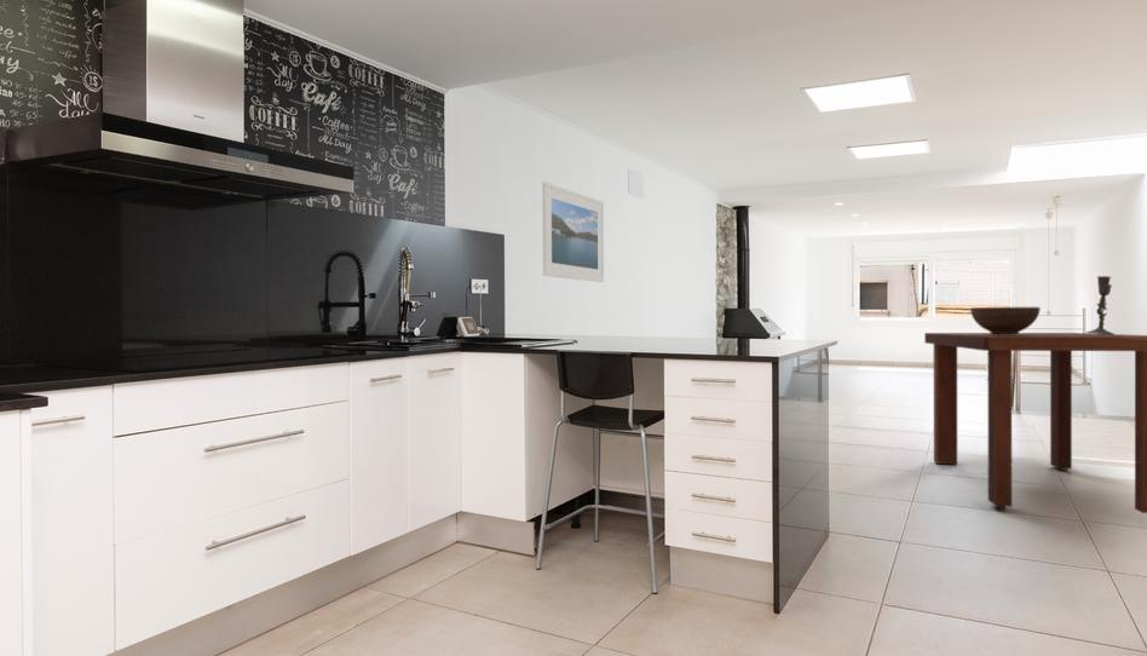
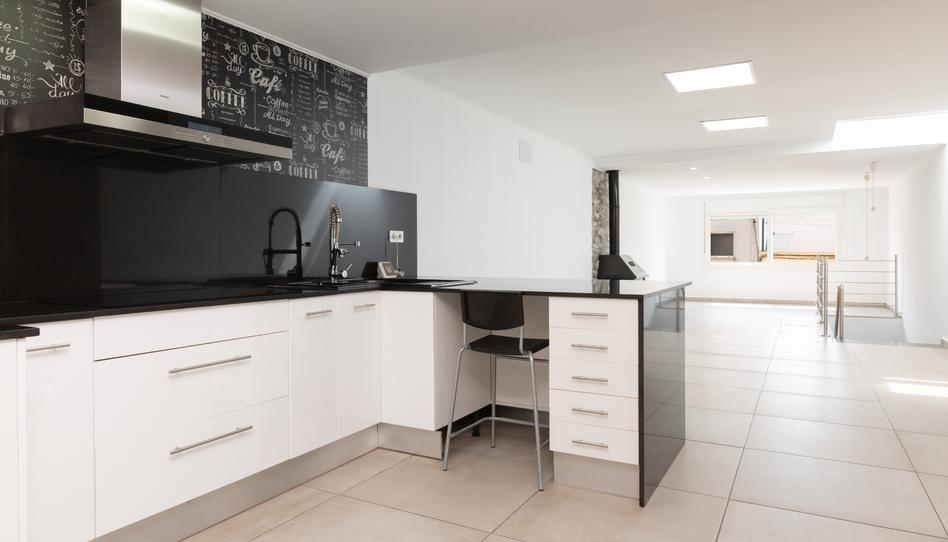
- dining table [923,332,1147,514]
- fruit bowl [969,306,1042,335]
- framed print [541,180,605,283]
- candlestick [1085,275,1116,334]
